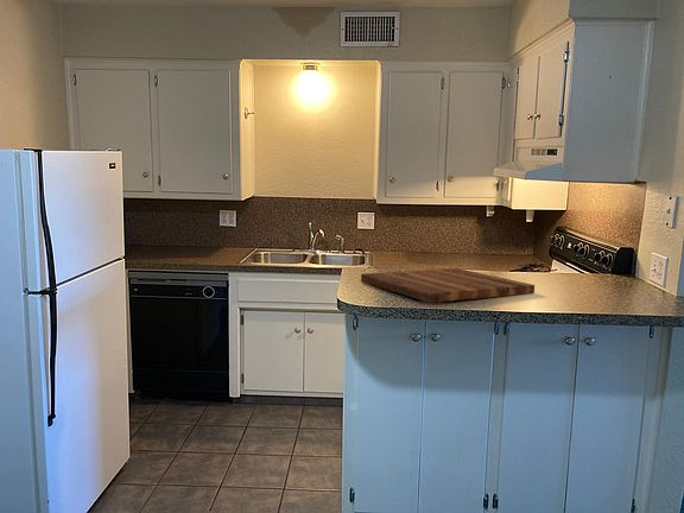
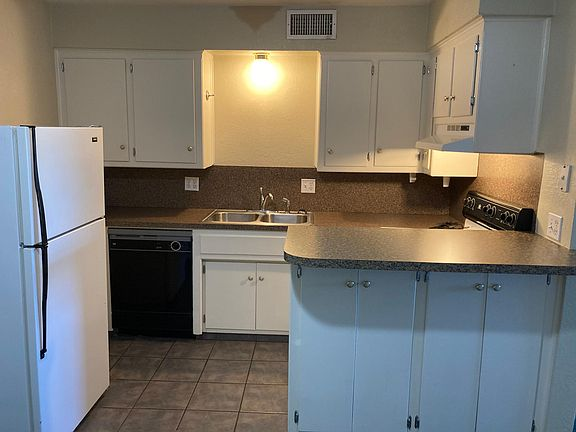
- cutting board [360,267,536,304]
